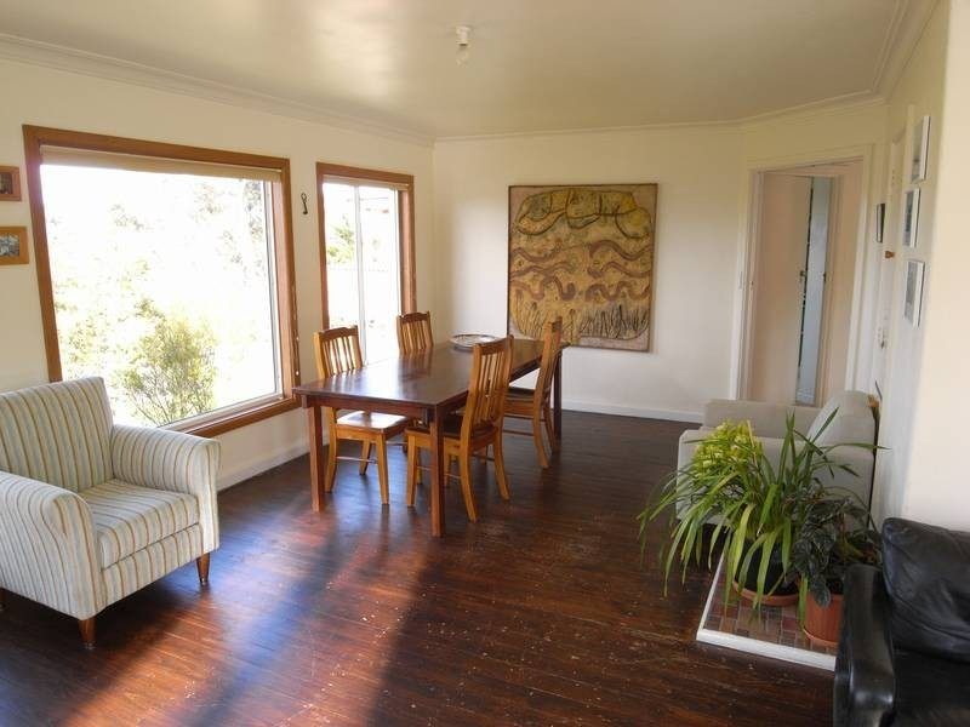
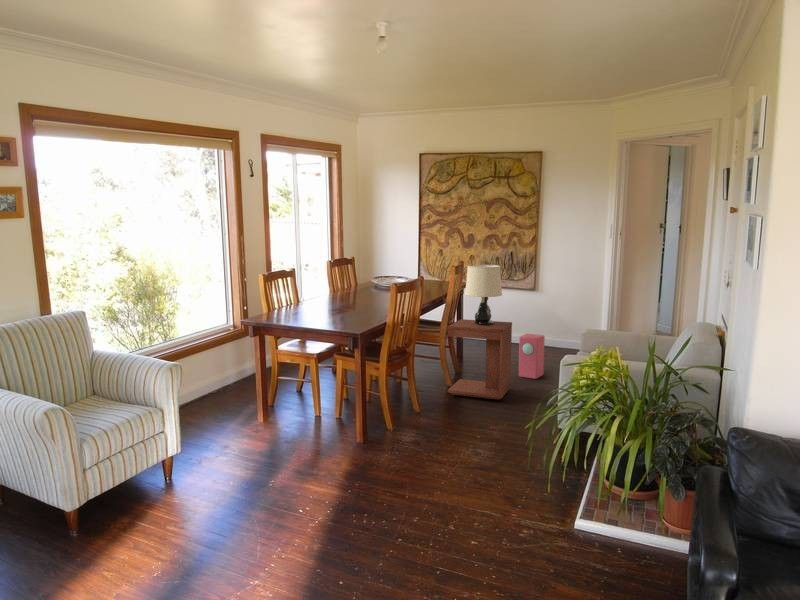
+ side table [447,318,513,401]
+ speaker [518,332,546,380]
+ table lamp [464,264,503,325]
